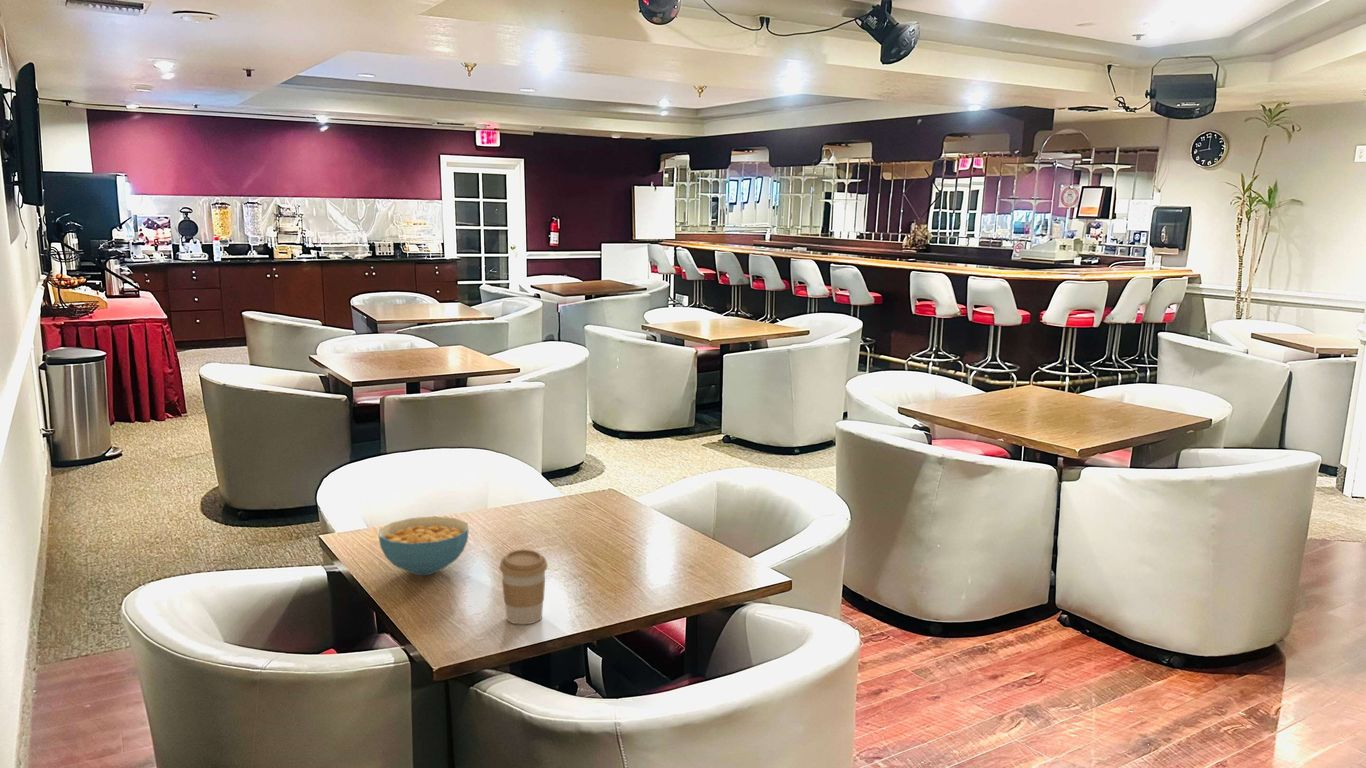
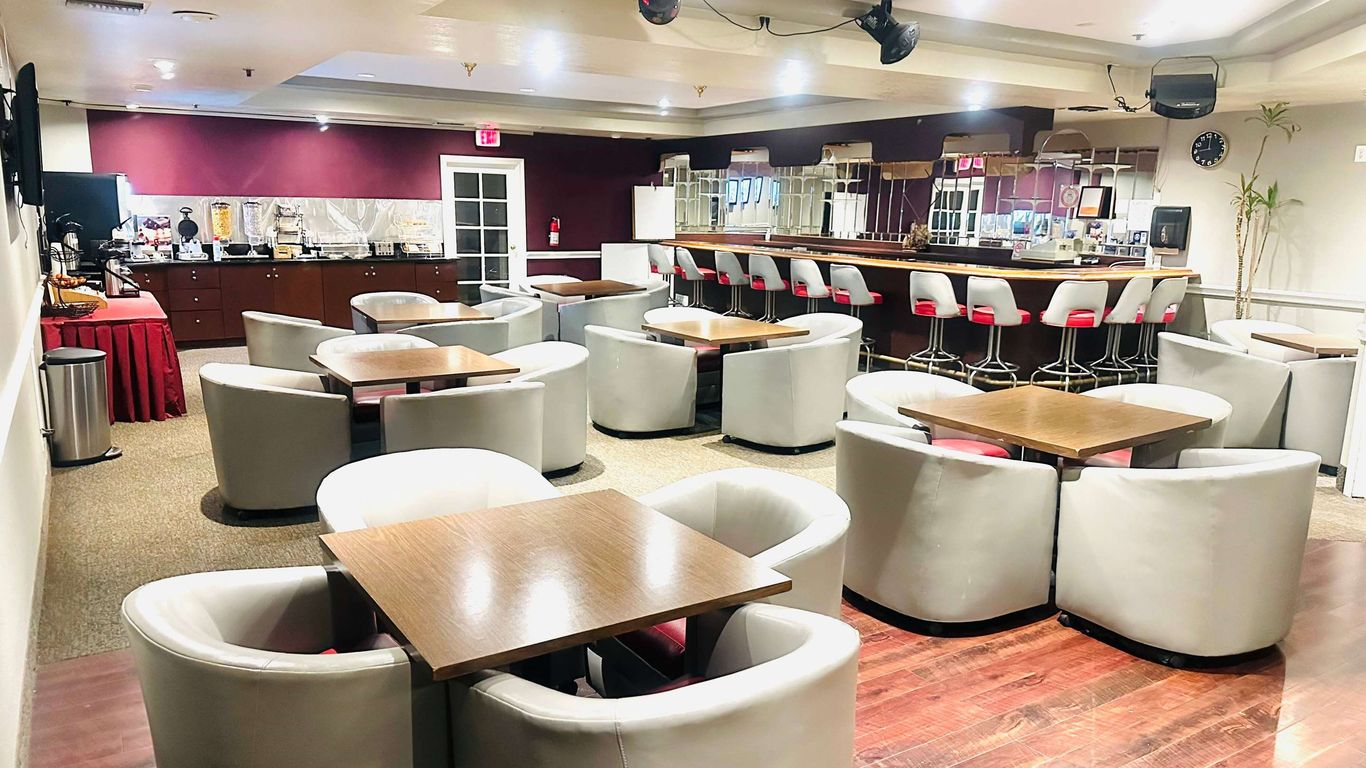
- cereal bowl [378,515,470,576]
- coffee cup [499,548,548,625]
